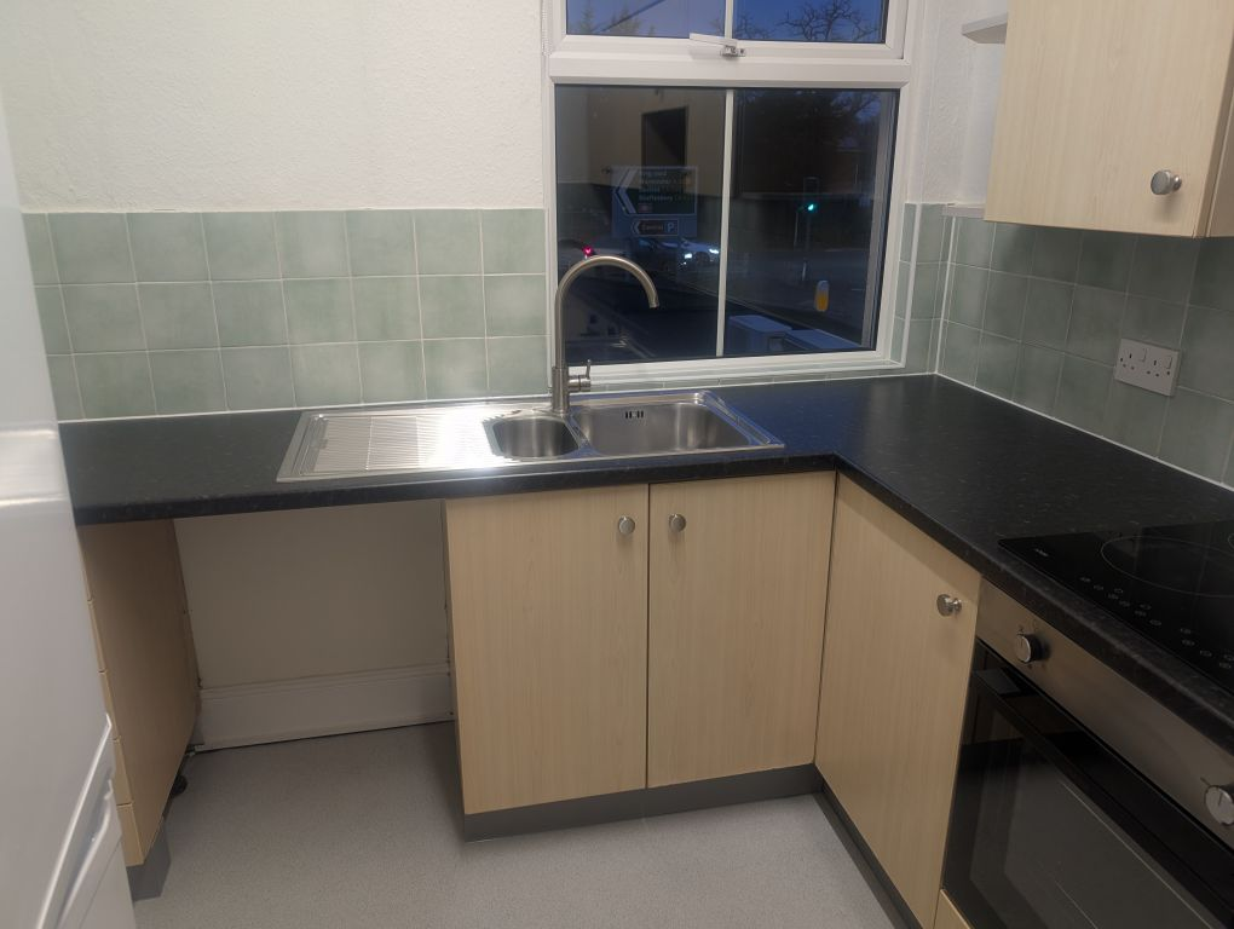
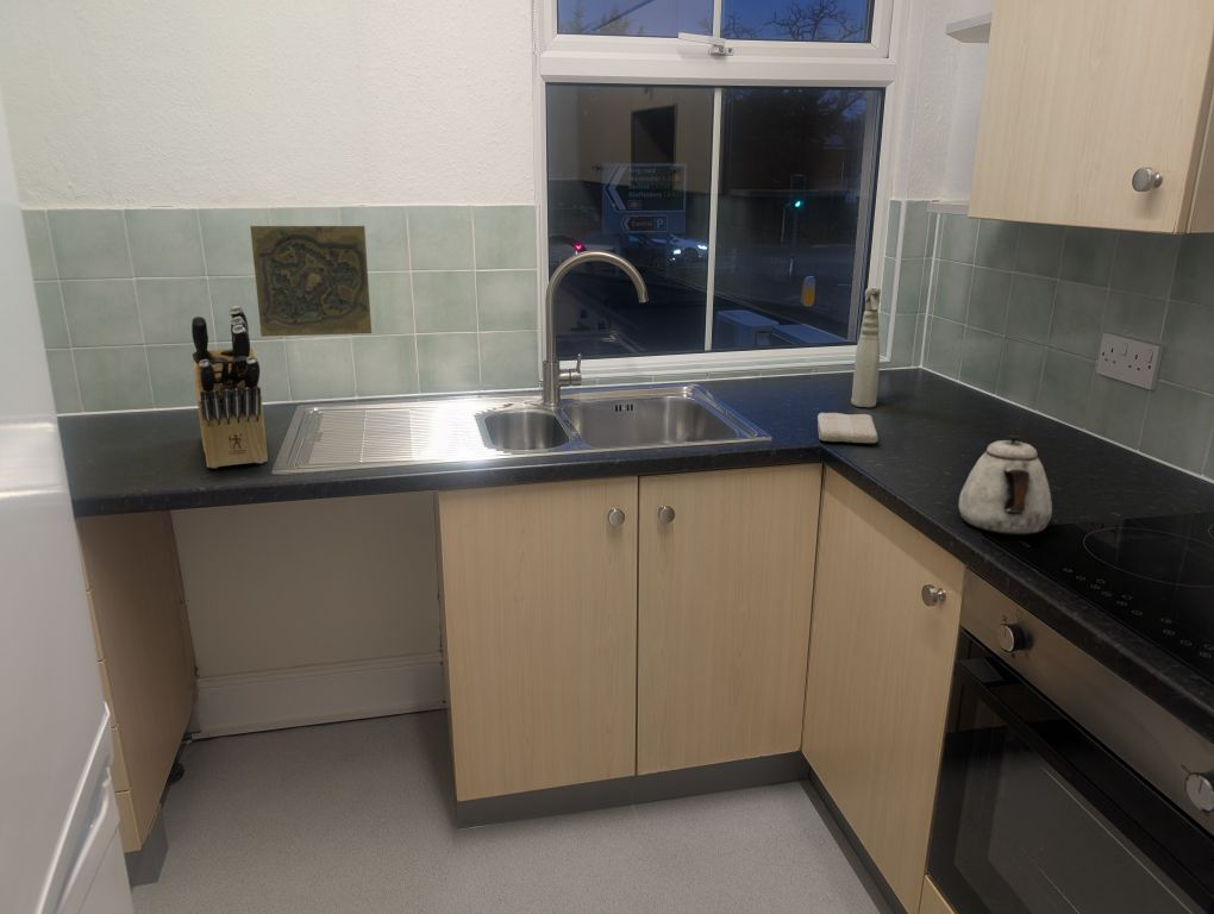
+ decorative tile [250,225,373,338]
+ teapot [958,434,1053,536]
+ washcloth [816,412,880,444]
+ spray bottle [850,286,882,408]
+ knife block [190,305,269,469]
